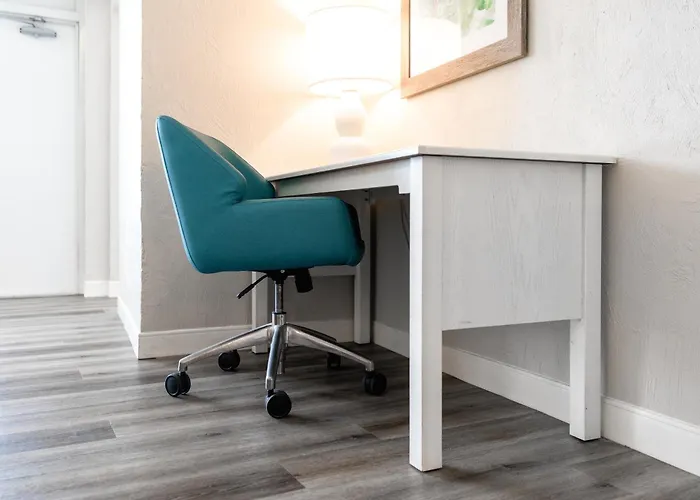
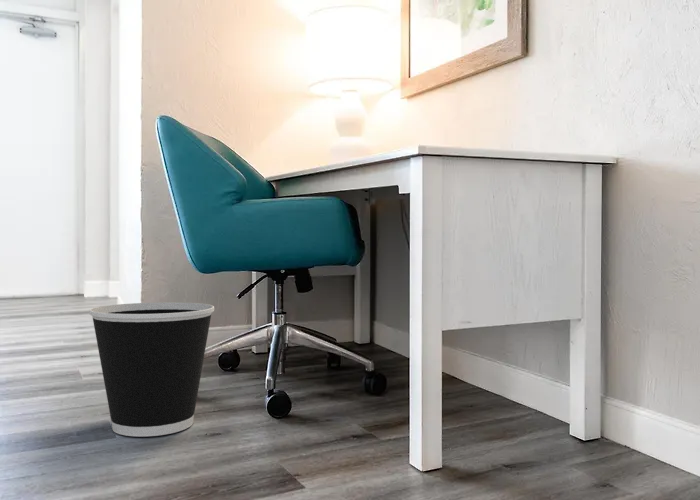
+ wastebasket [88,301,215,438]
